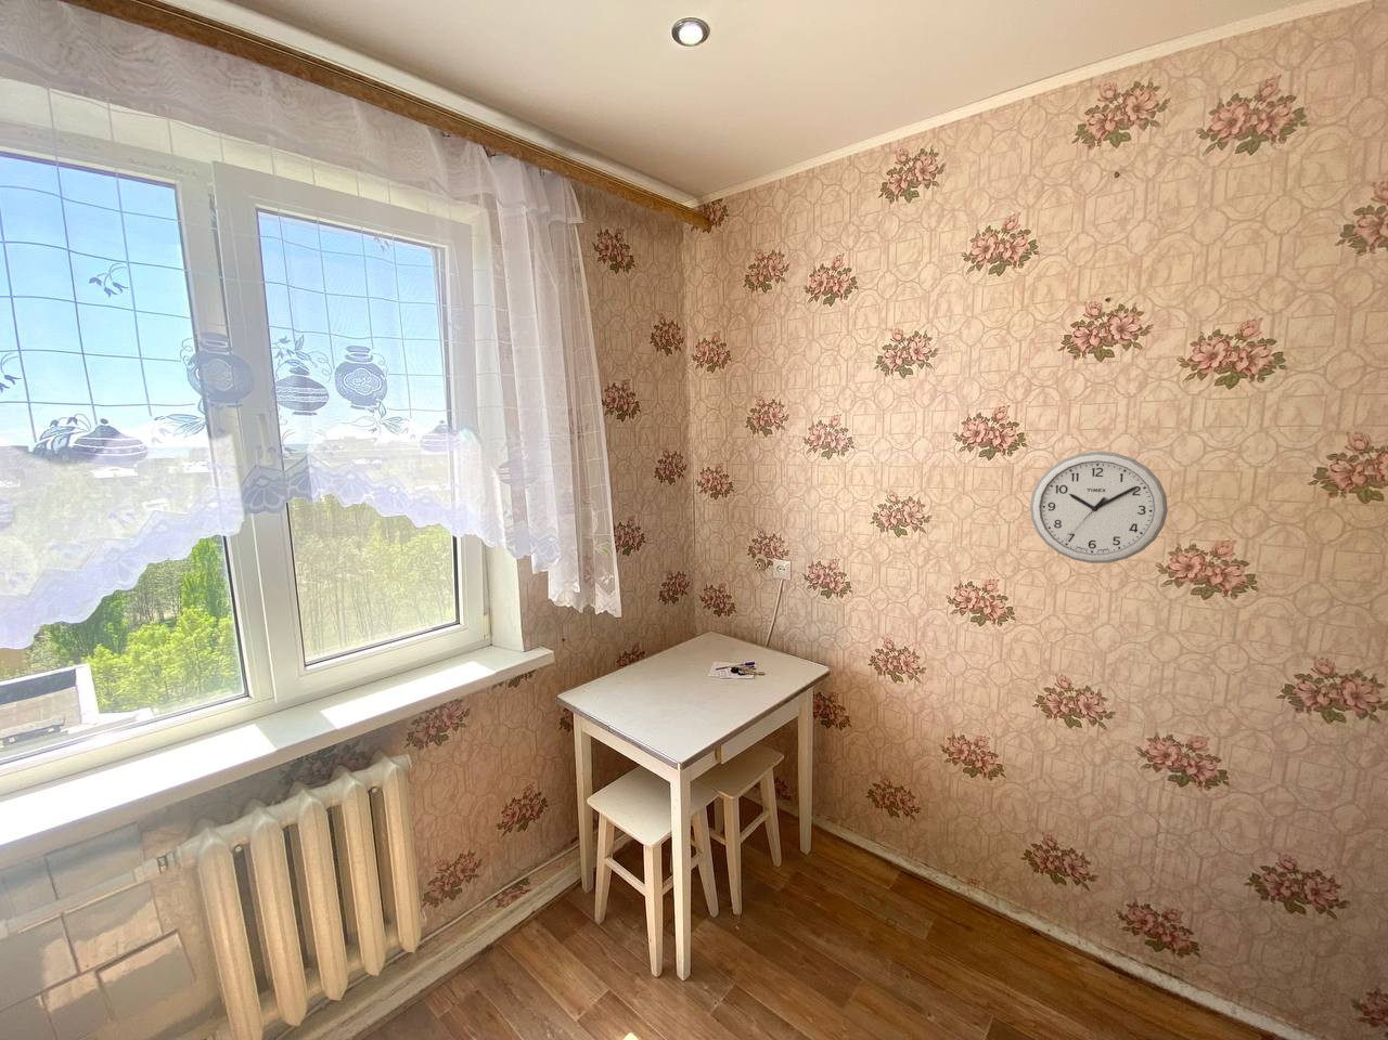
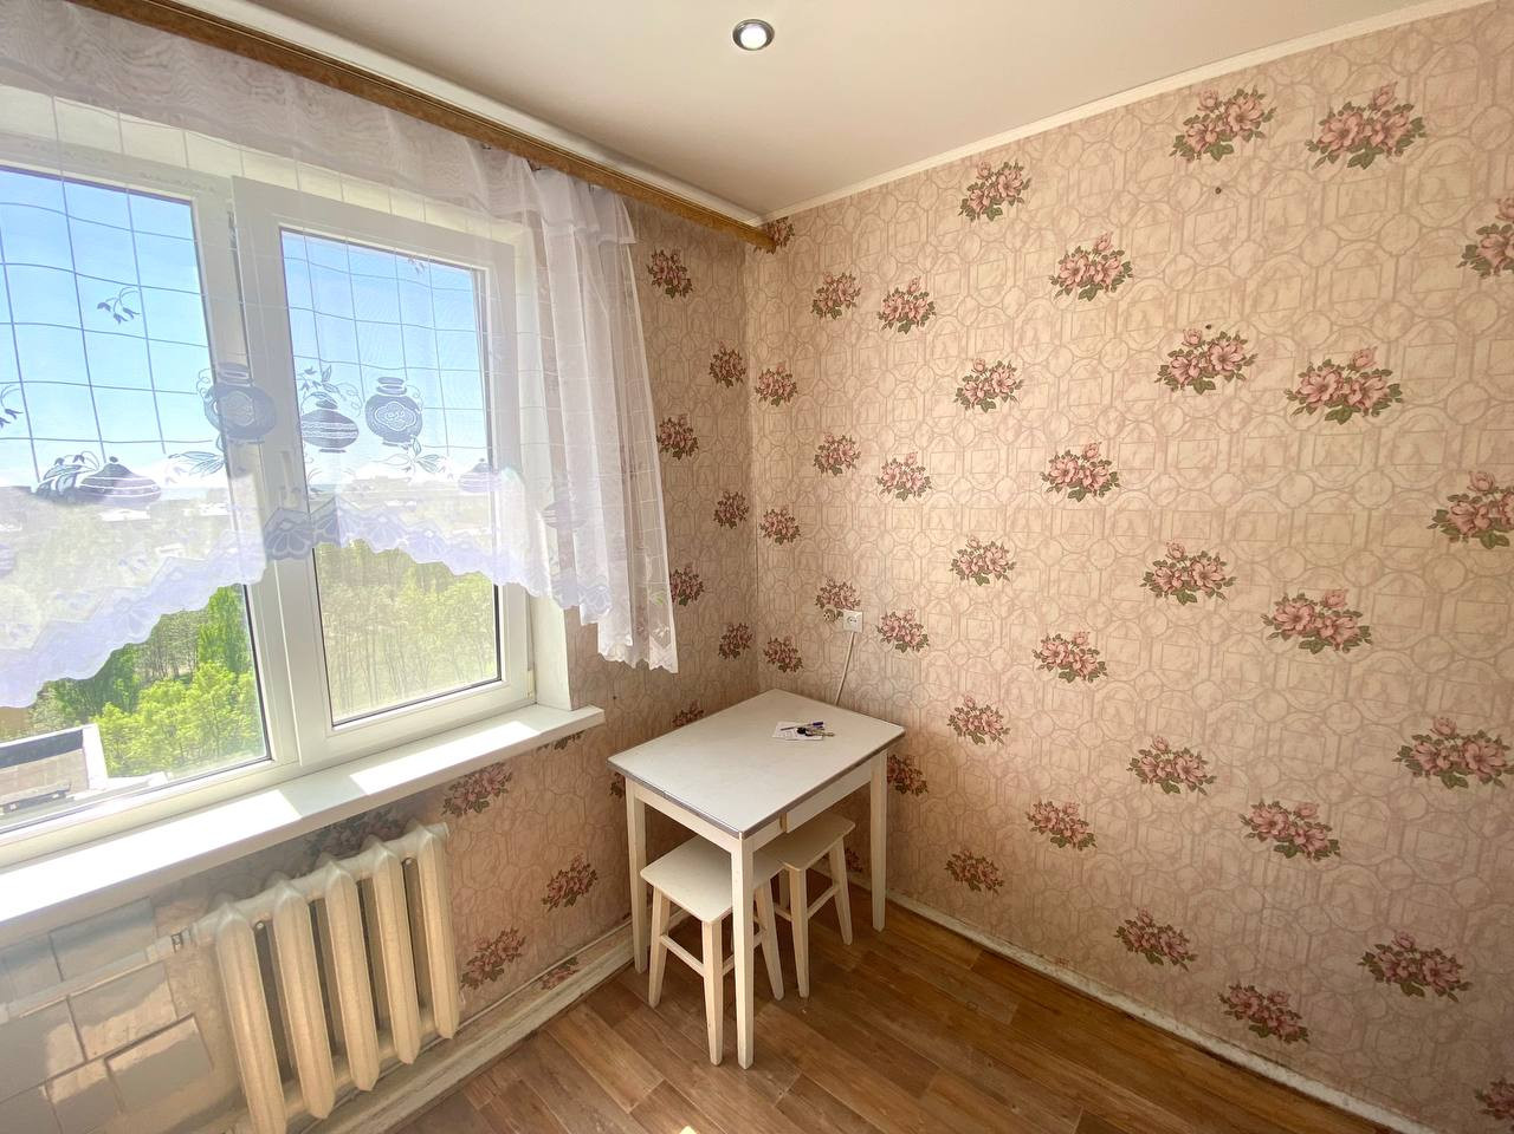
- wall clock [1030,451,1169,565]
